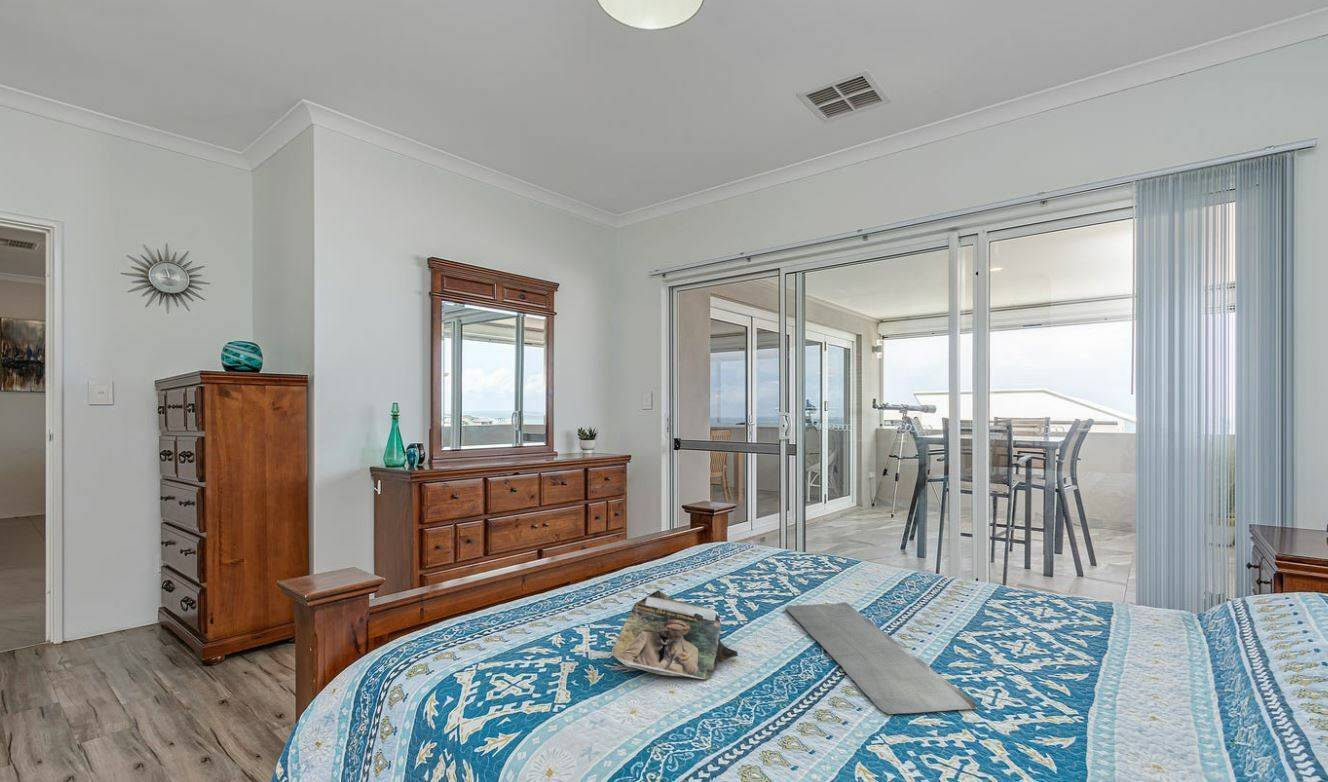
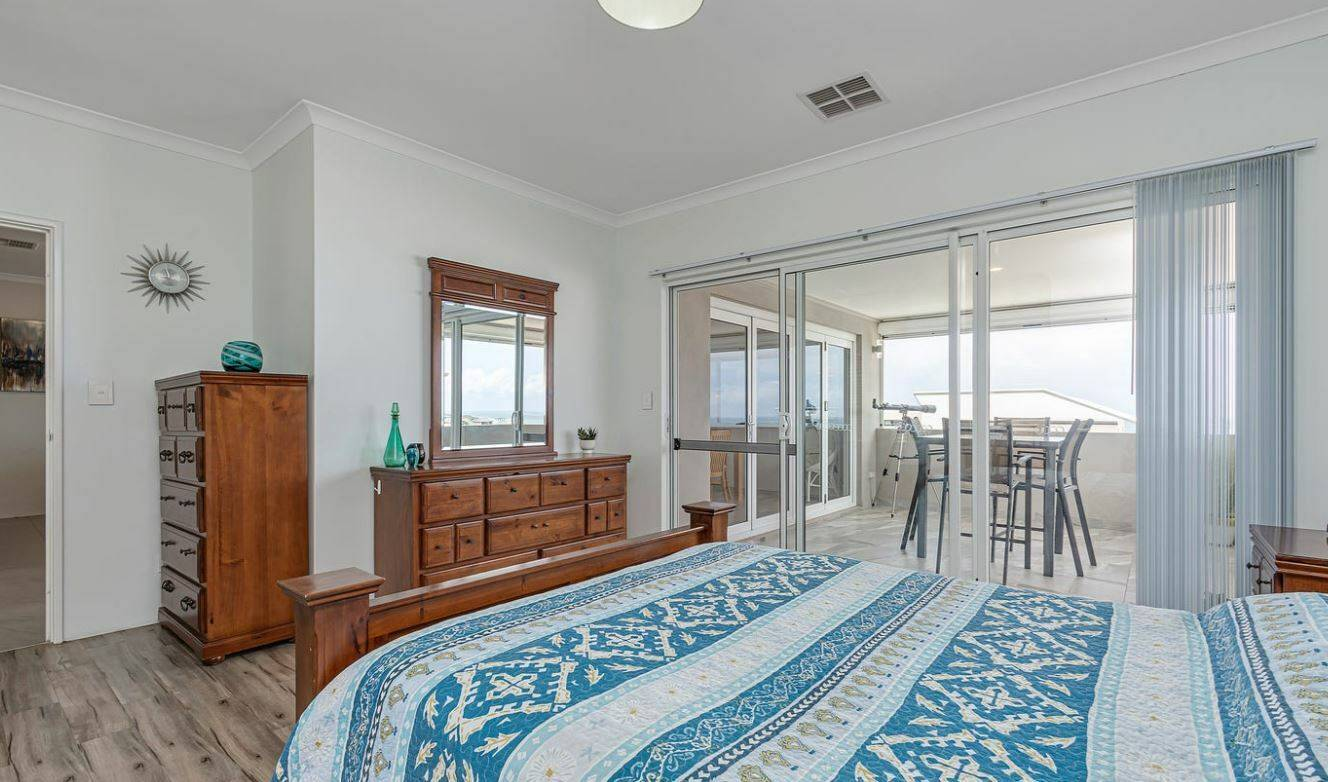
- magazine [611,589,739,680]
- bath mat [784,601,979,715]
